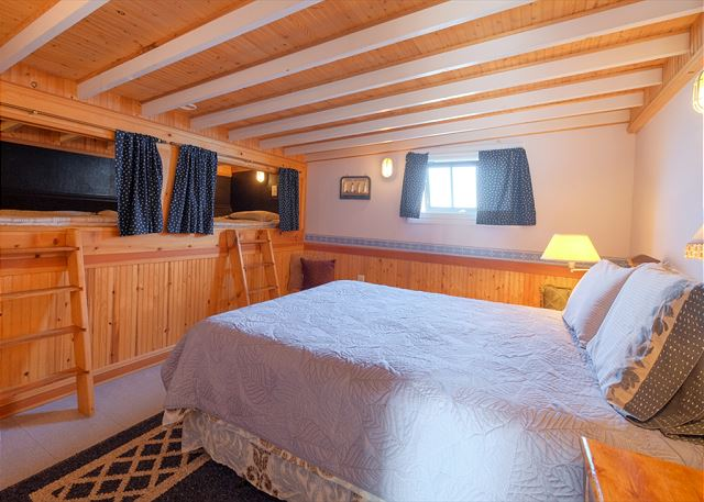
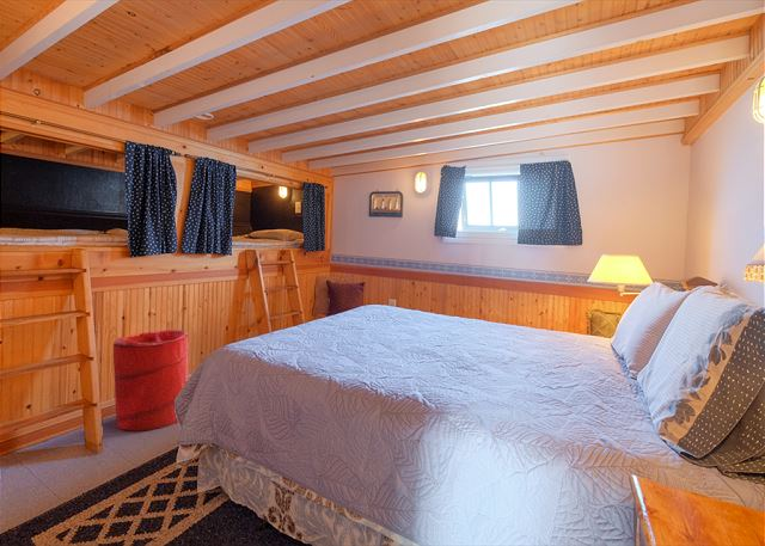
+ laundry hamper [112,329,190,432]
